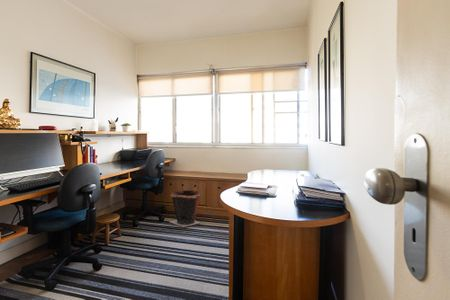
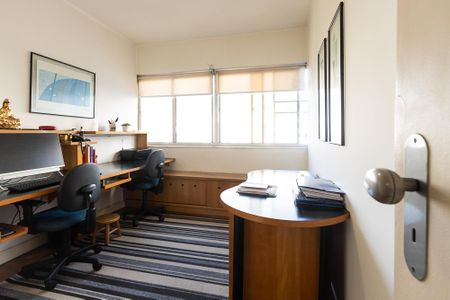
- waste bin [168,187,201,228]
